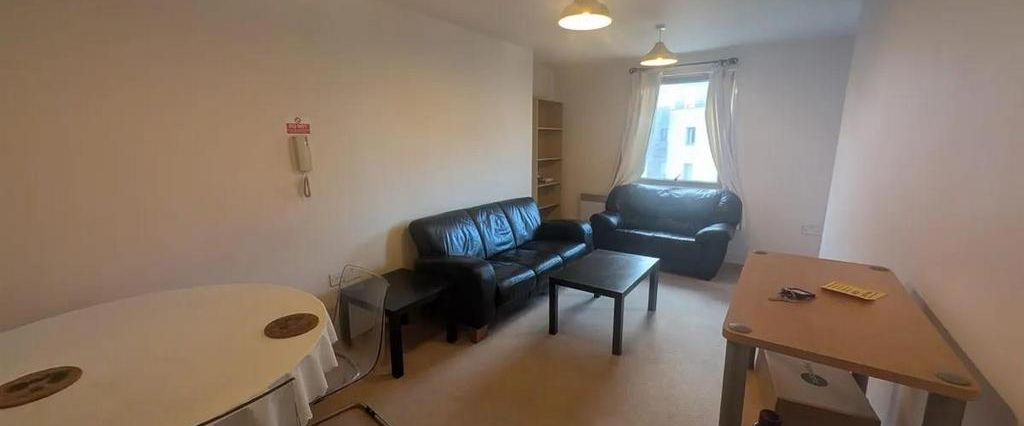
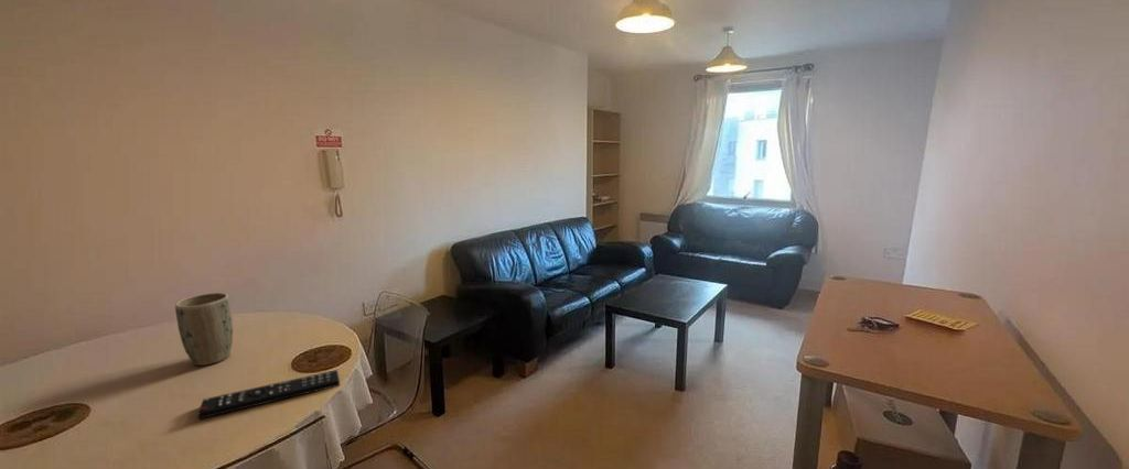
+ remote control [197,369,341,421]
+ plant pot [174,292,234,367]
